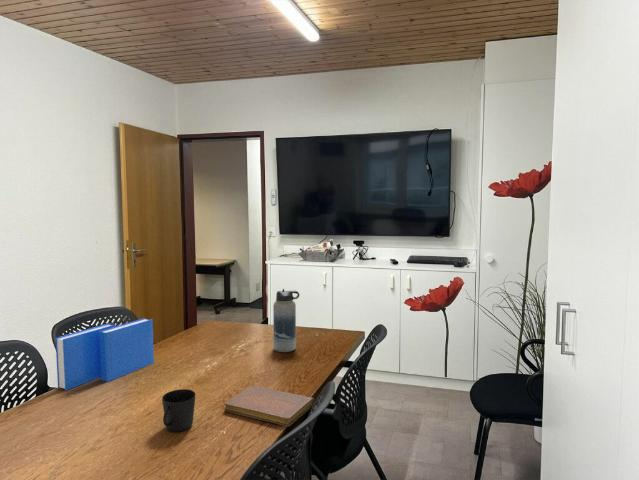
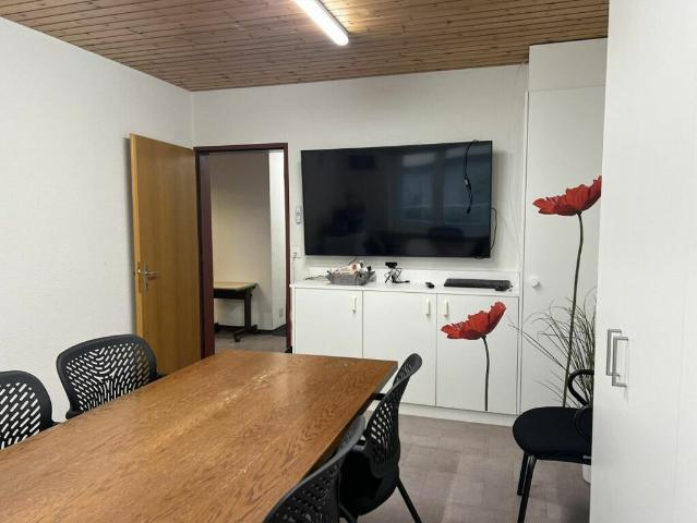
- books [54,317,155,392]
- water bottle [272,288,300,353]
- cup [161,388,196,433]
- notebook [223,385,315,427]
